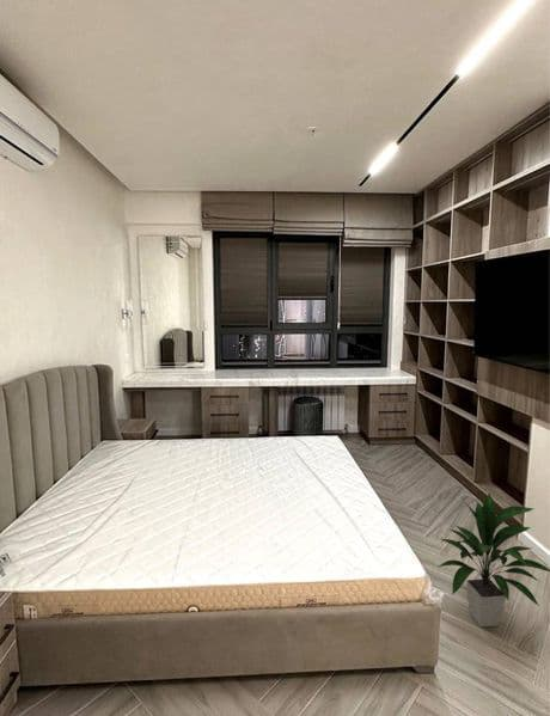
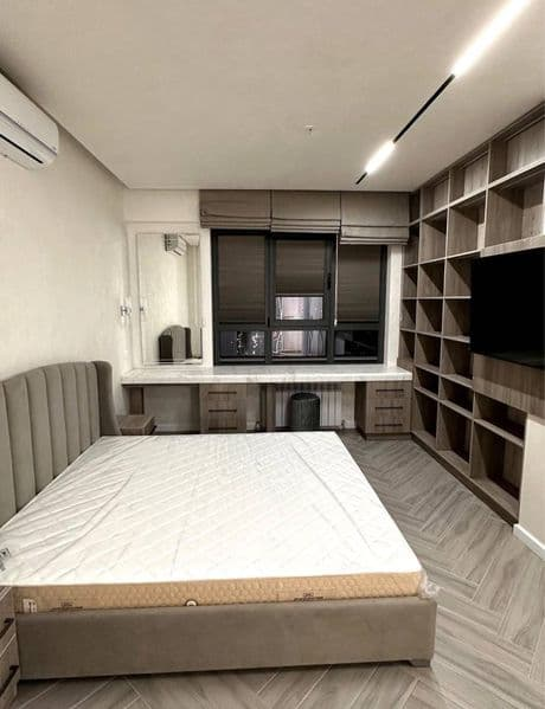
- indoor plant [438,491,550,628]
